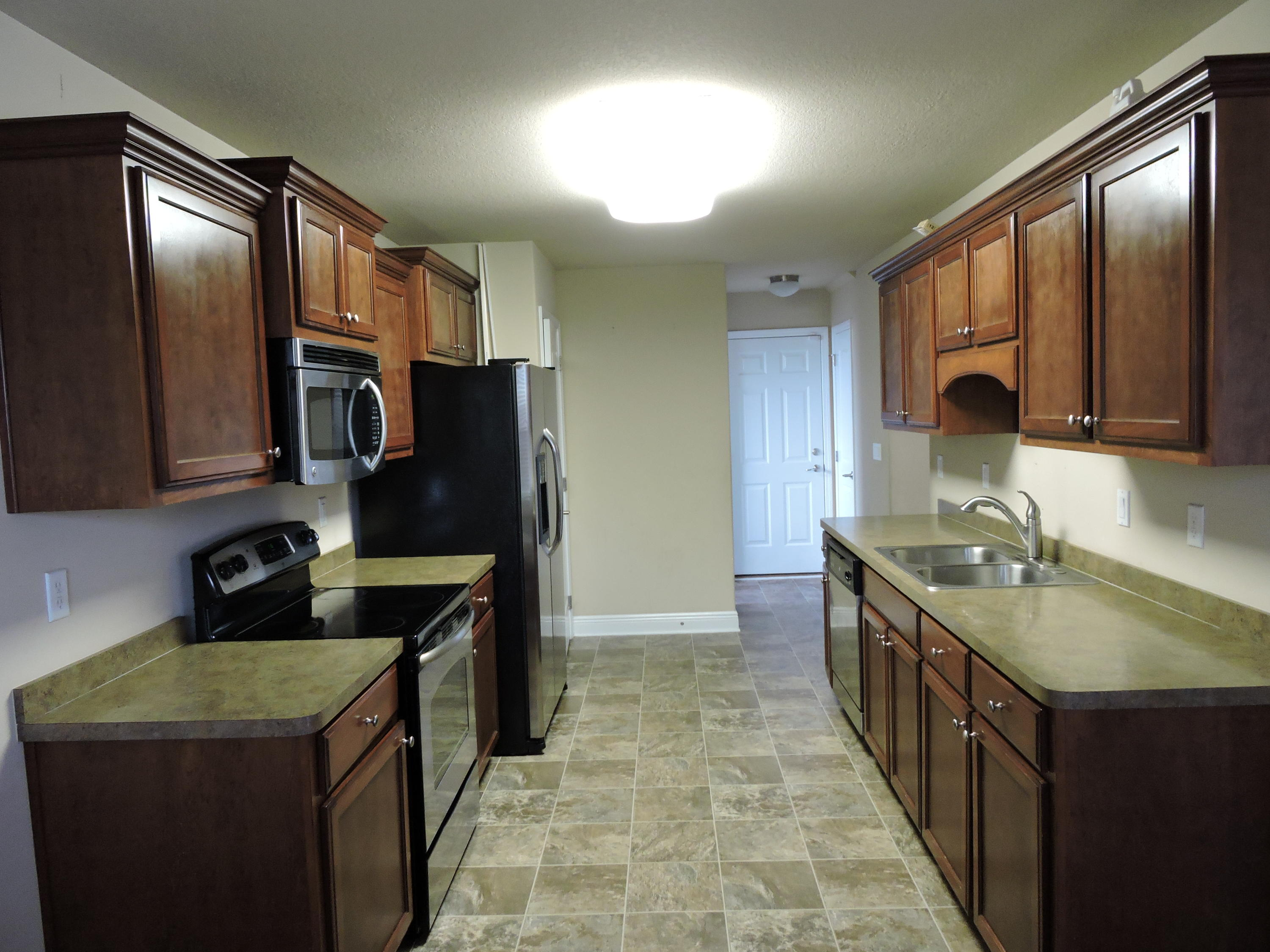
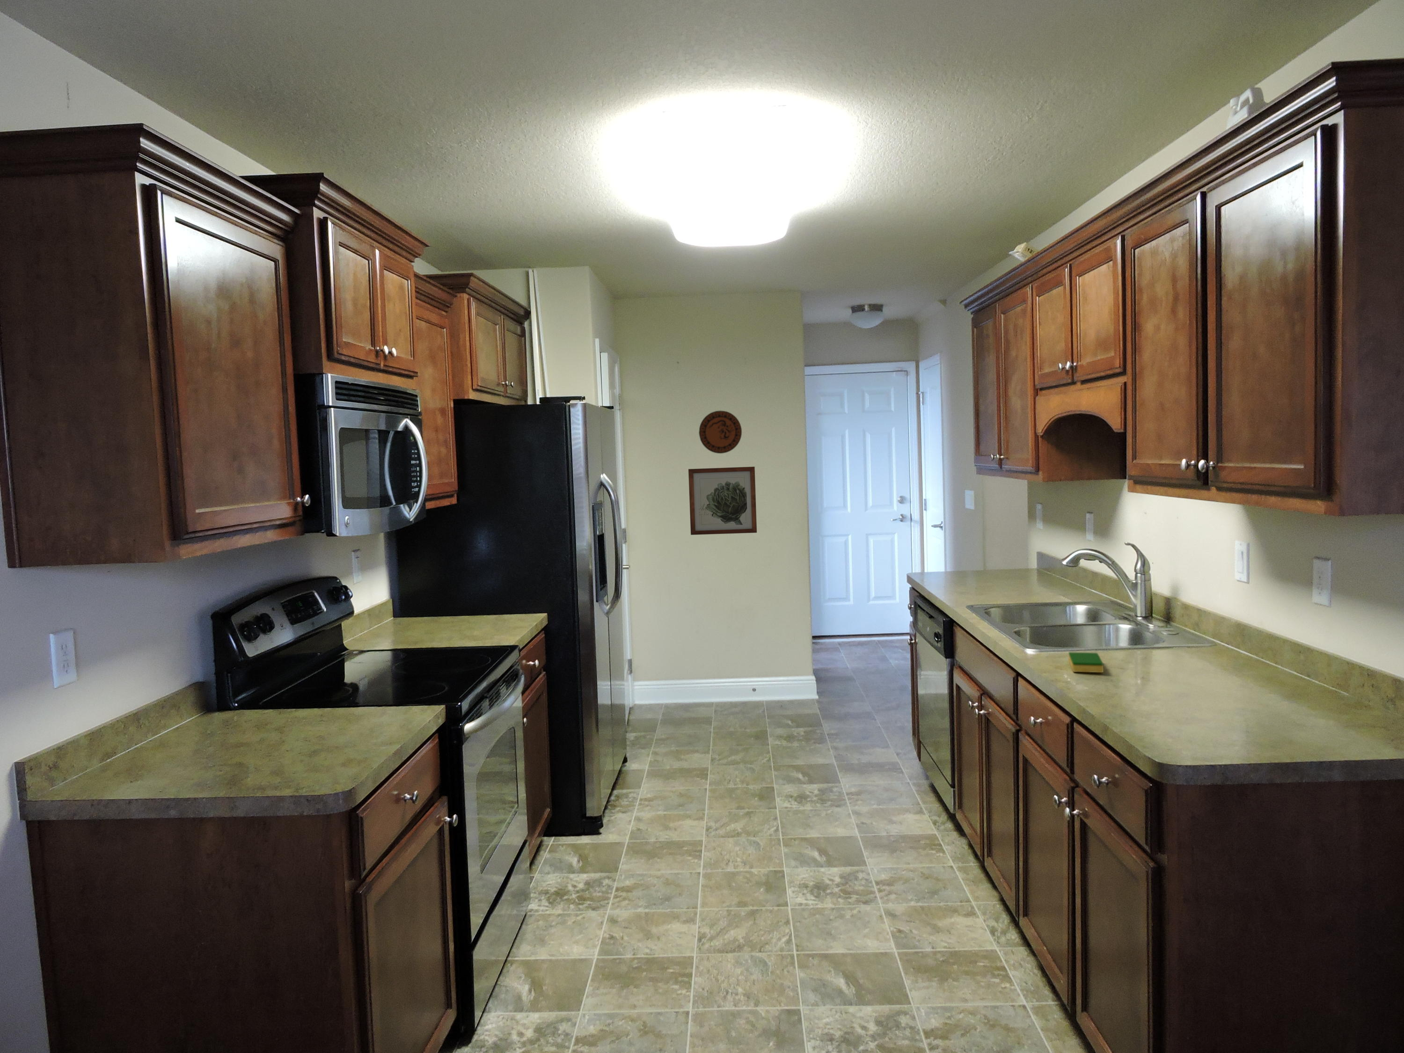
+ decorative plate [699,410,742,453]
+ wall art [688,466,757,535]
+ dish sponge [1068,651,1104,673]
